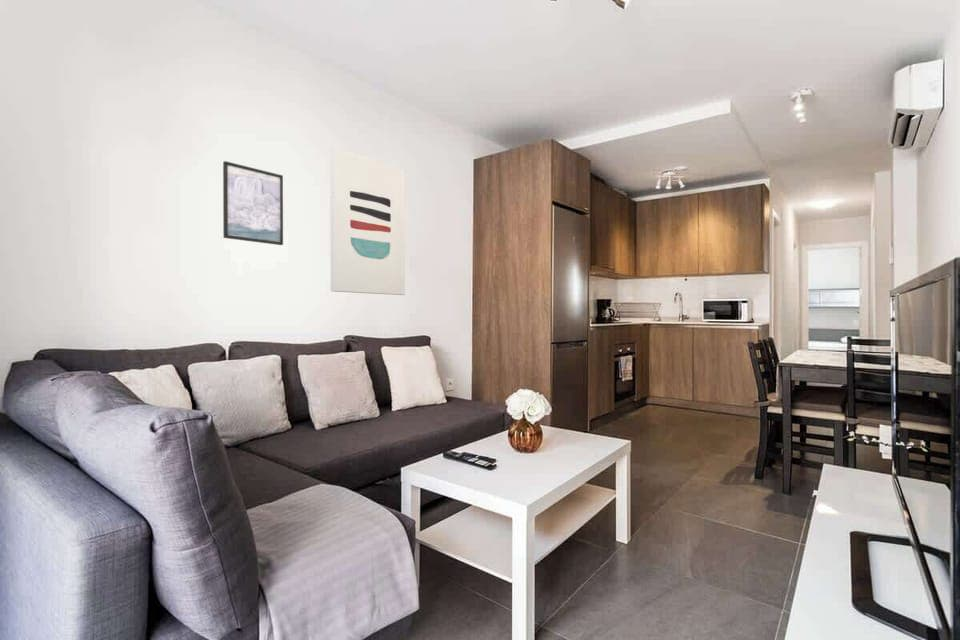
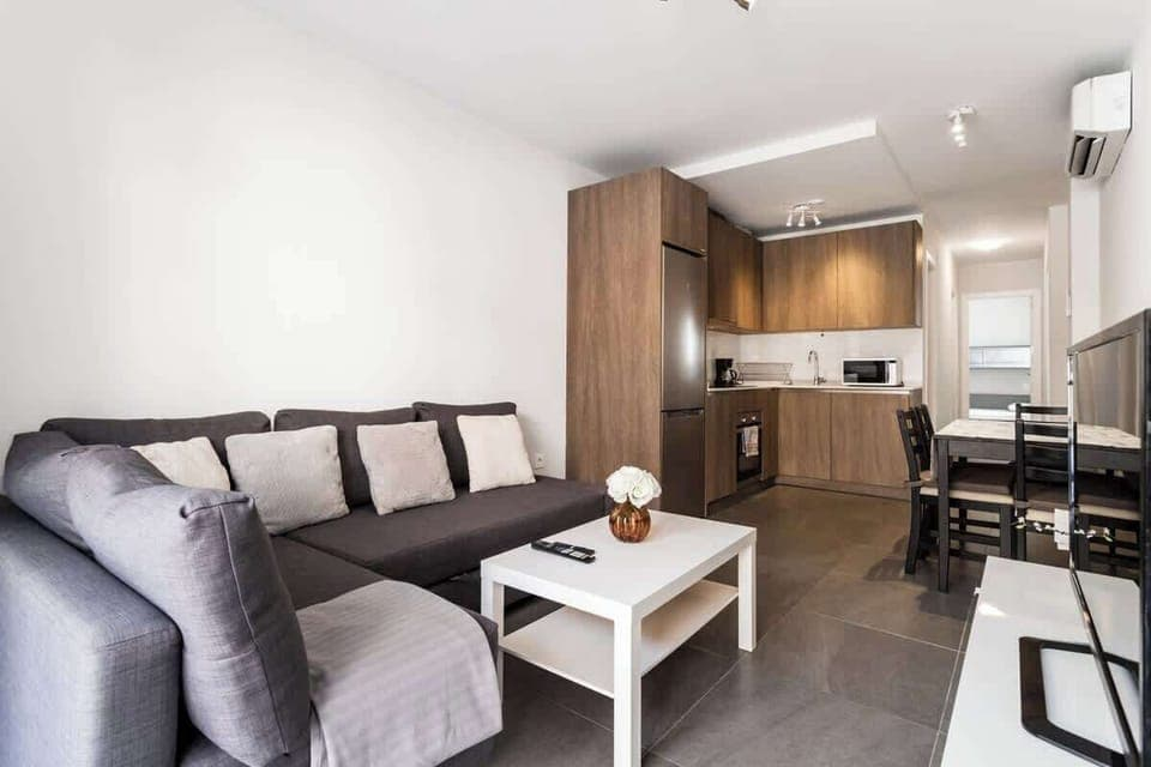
- wall art [329,146,406,296]
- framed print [222,160,284,246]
